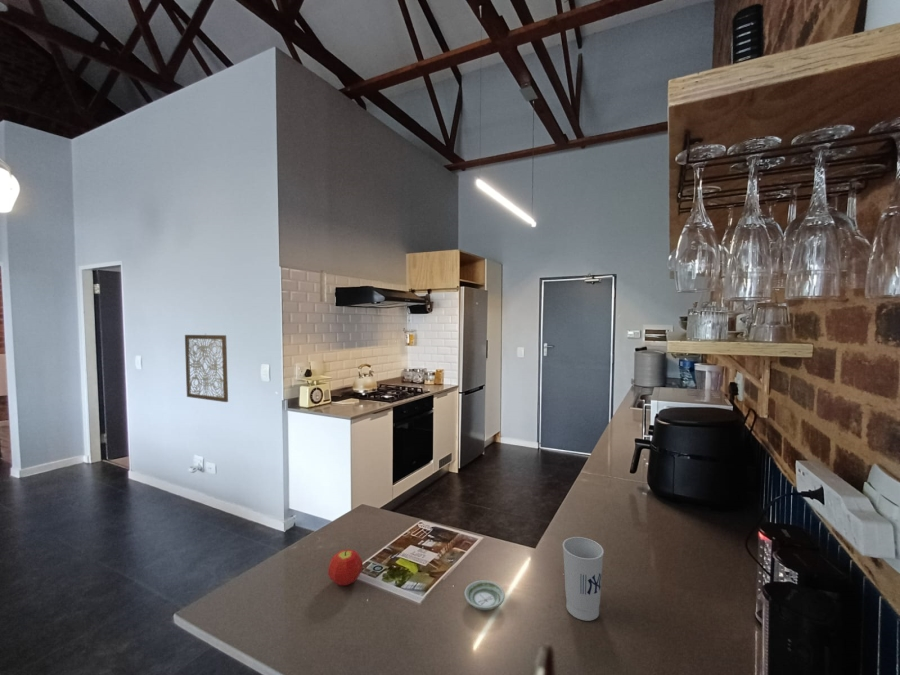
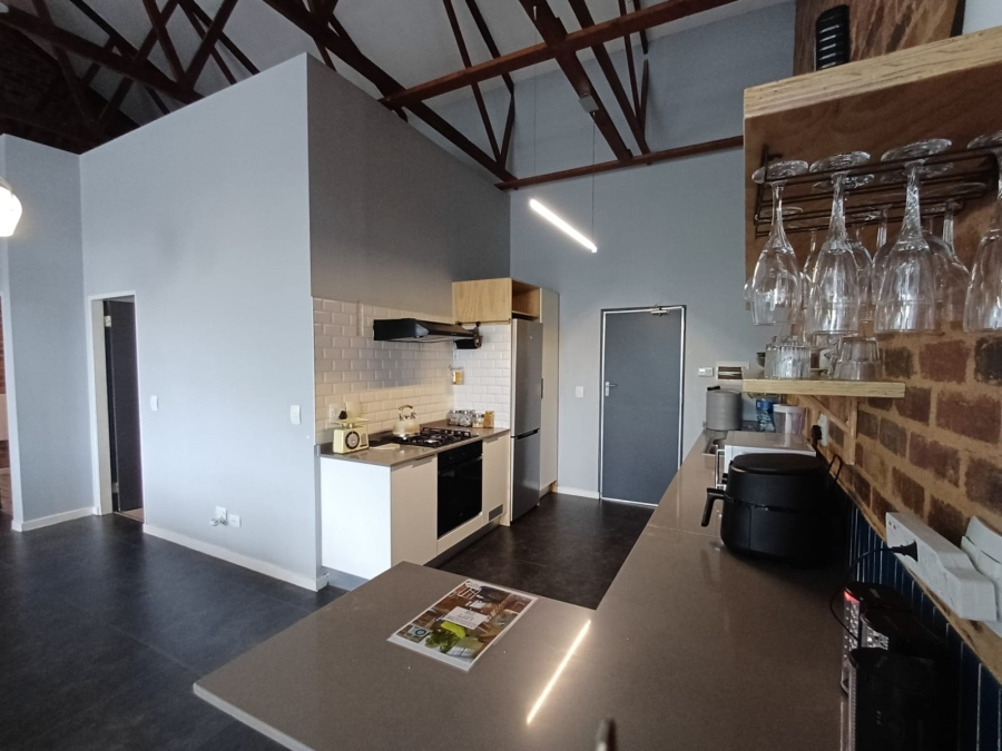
- saucer [464,579,506,611]
- wall art [184,332,229,403]
- fruit [328,549,364,586]
- cup [562,536,605,622]
